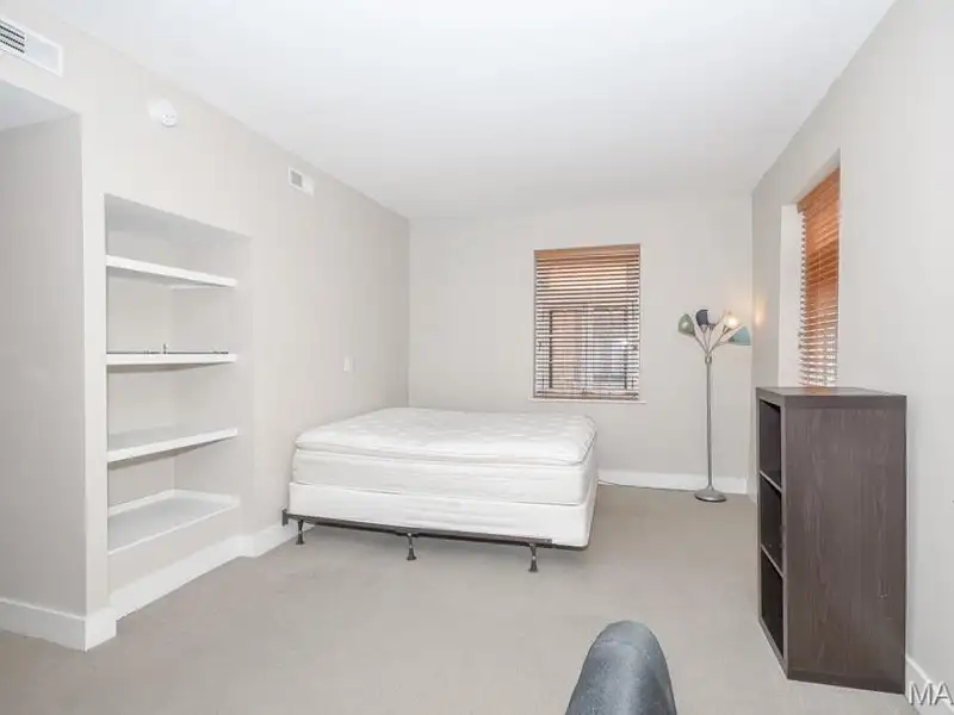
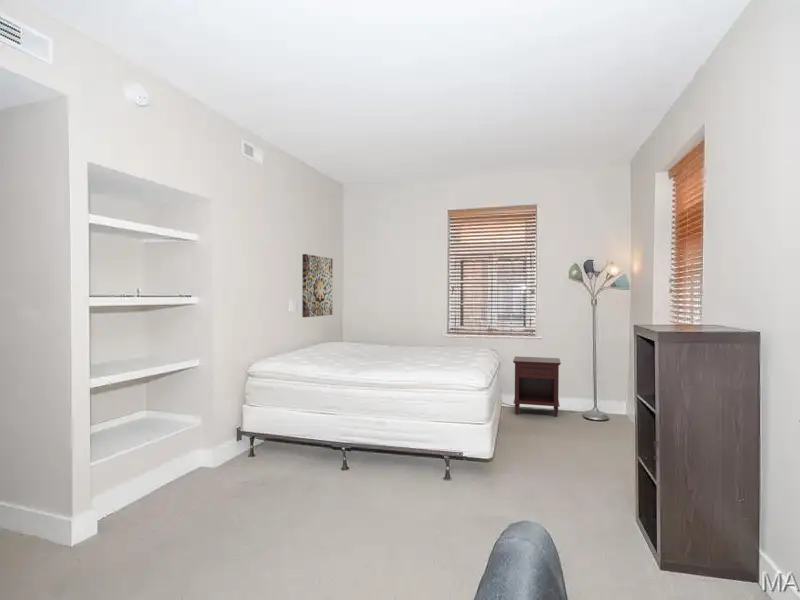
+ nightstand [512,356,562,418]
+ wall art [301,253,334,318]
